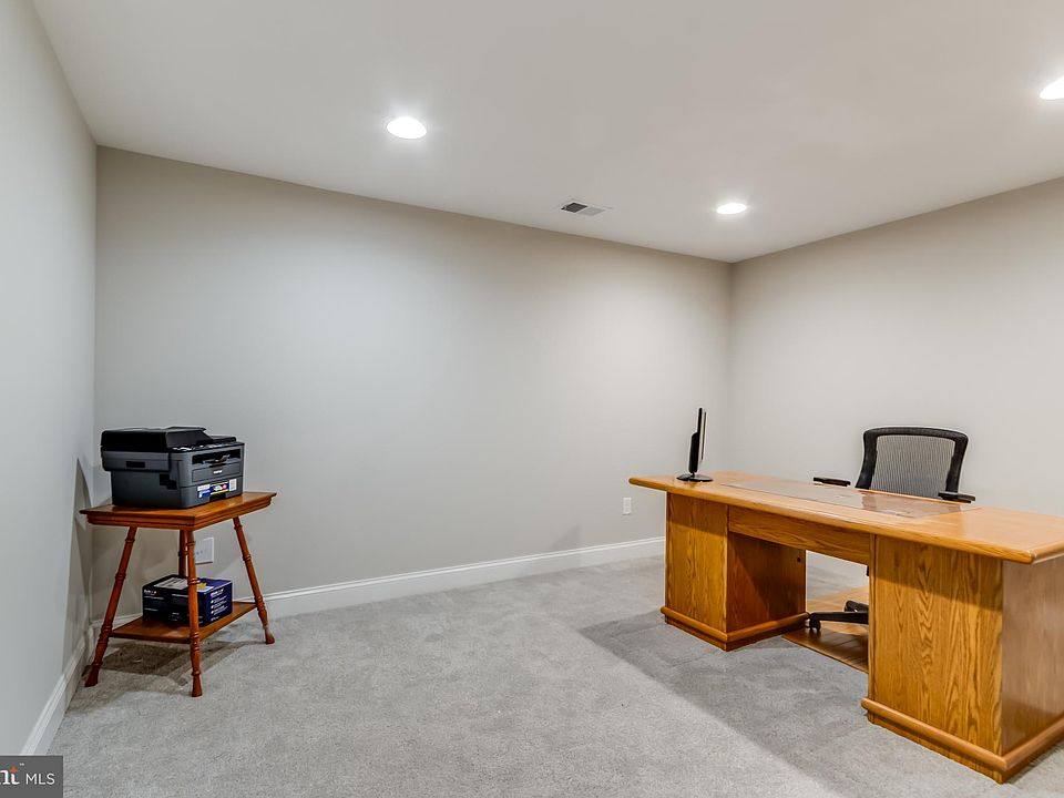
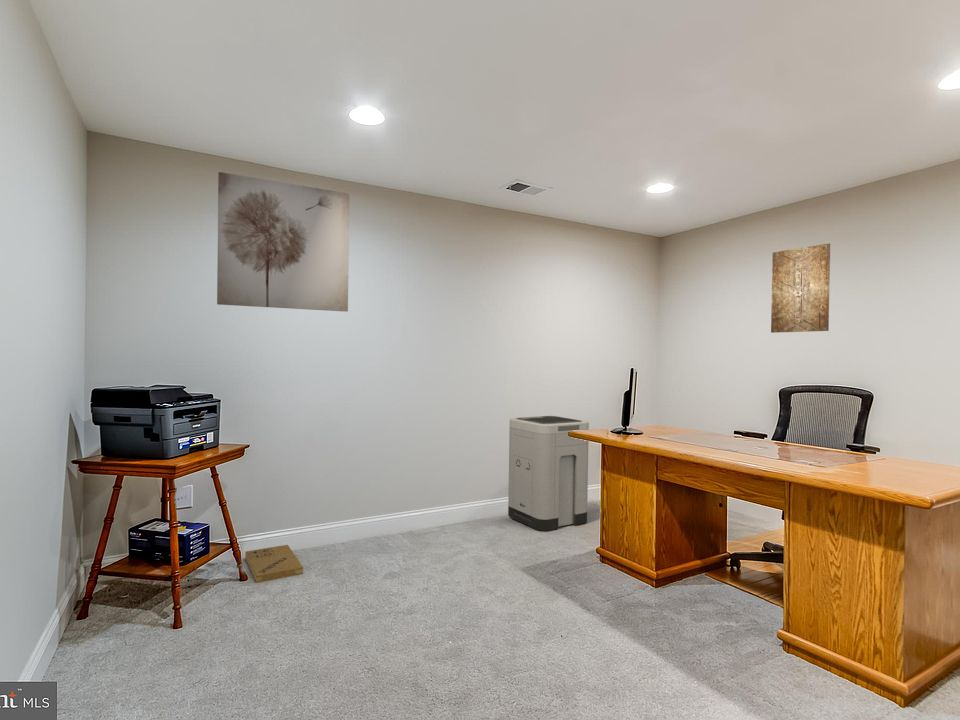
+ trash can [507,415,590,532]
+ wall art [216,171,350,313]
+ wall art [770,242,831,334]
+ cardboard box [244,544,304,584]
